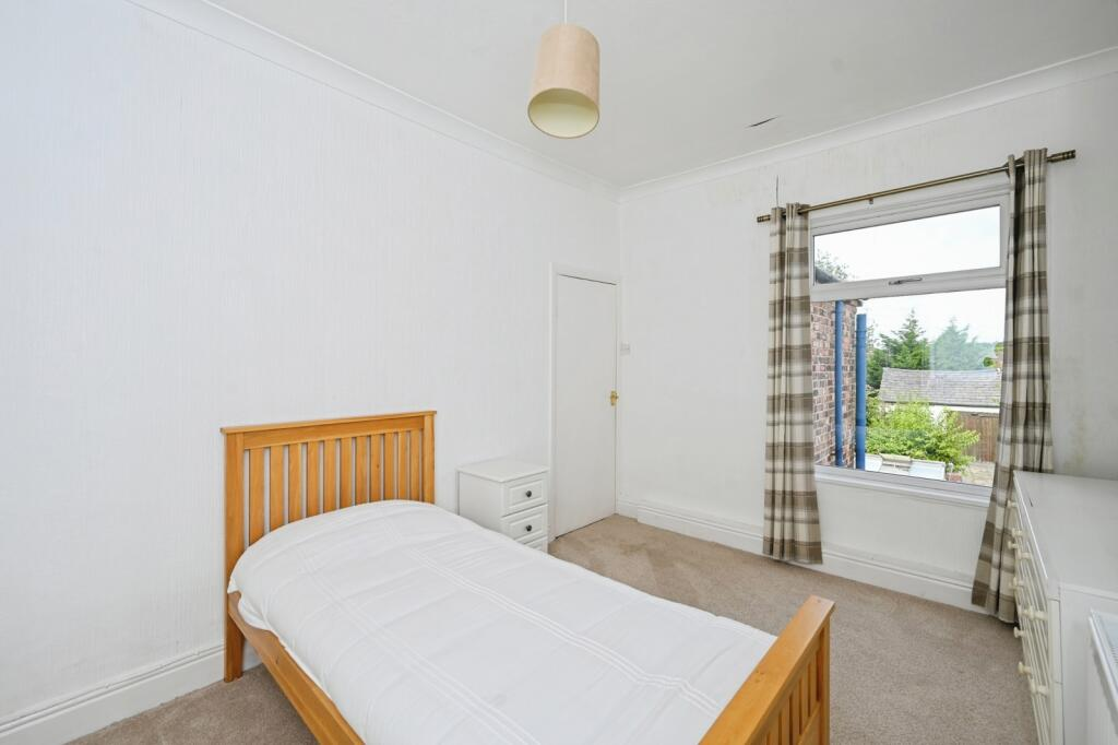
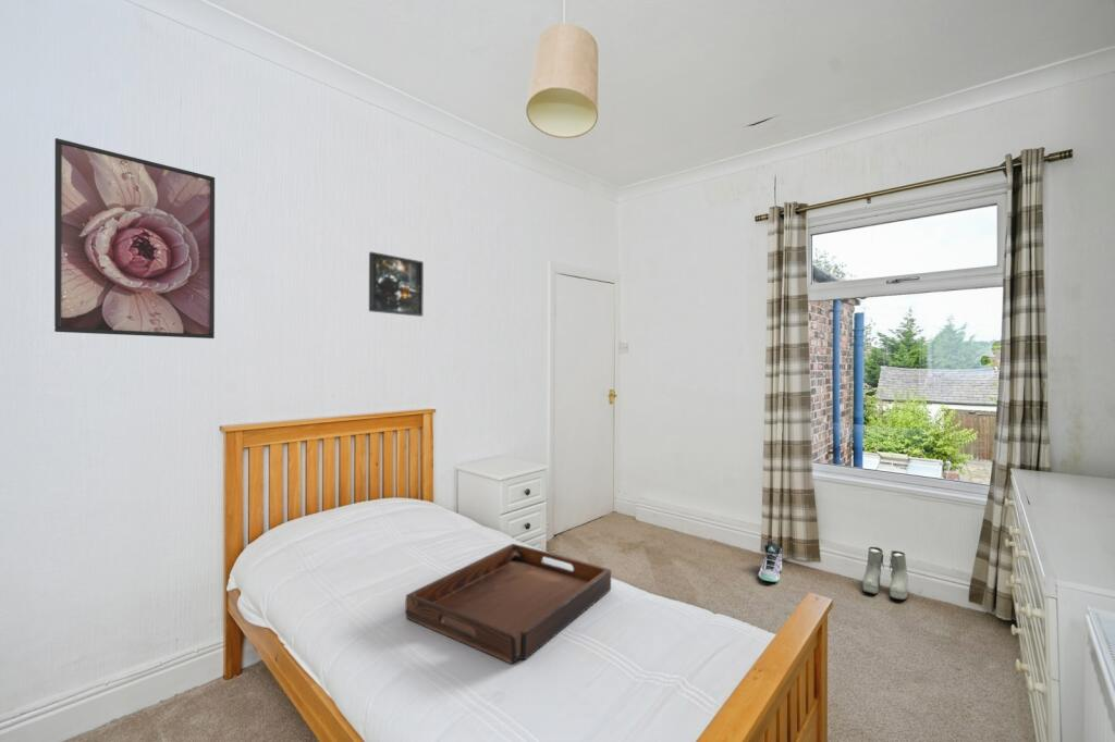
+ sneaker [758,537,783,583]
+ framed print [53,137,216,339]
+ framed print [368,251,425,318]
+ serving tray [404,543,612,665]
+ boots [862,546,909,601]
